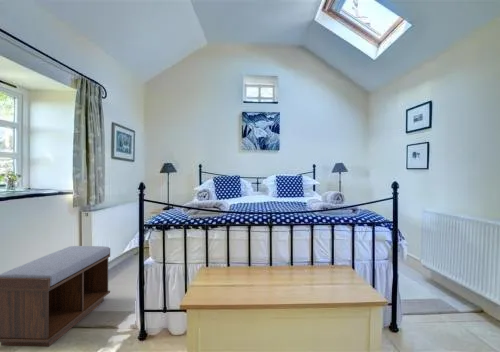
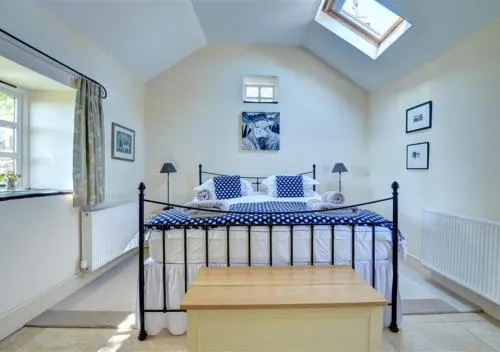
- bench [0,245,111,348]
